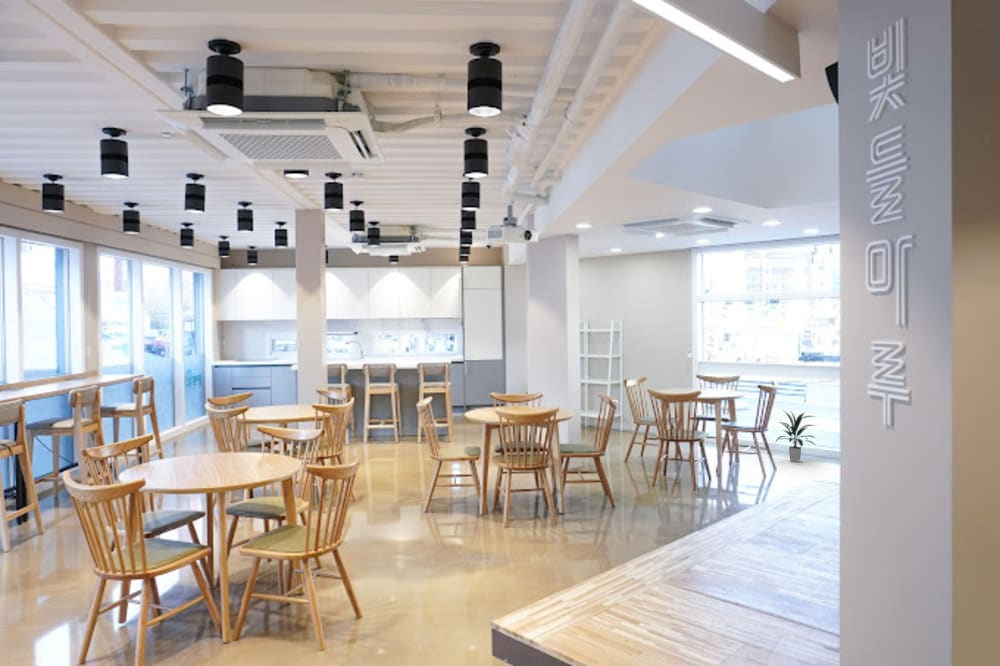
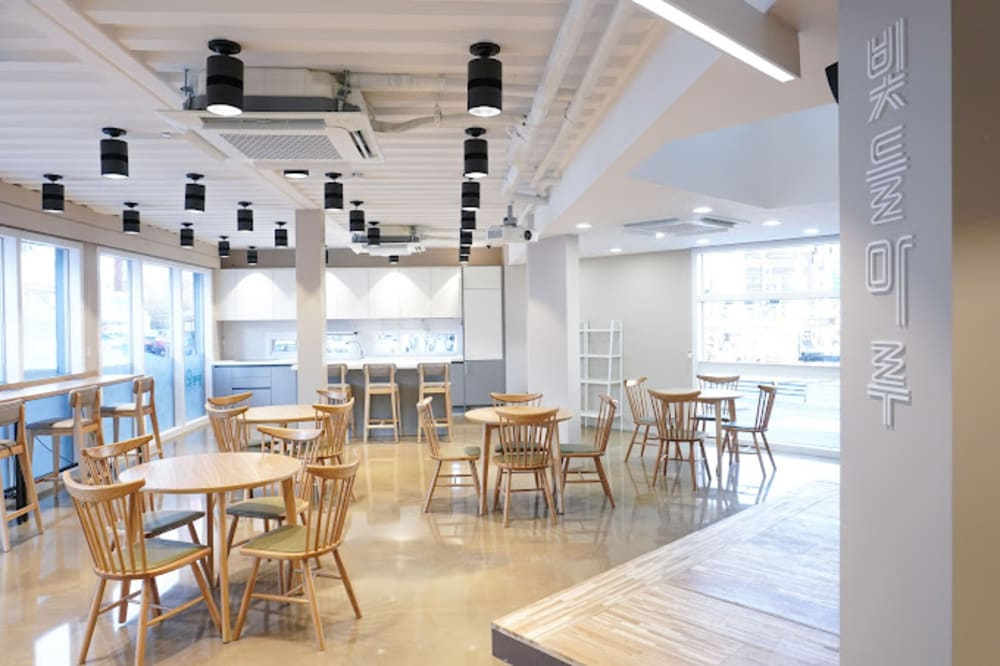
- indoor plant [774,409,817,463]
